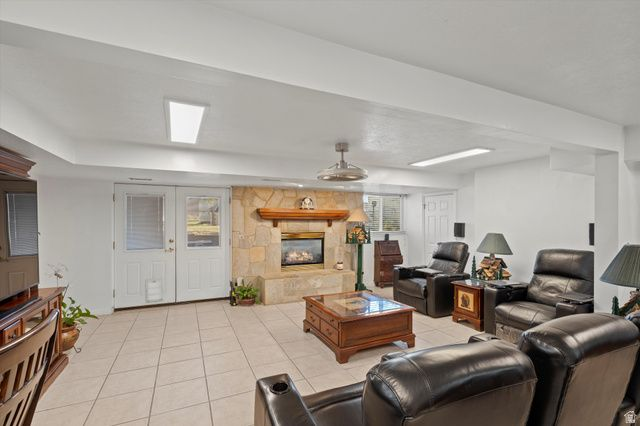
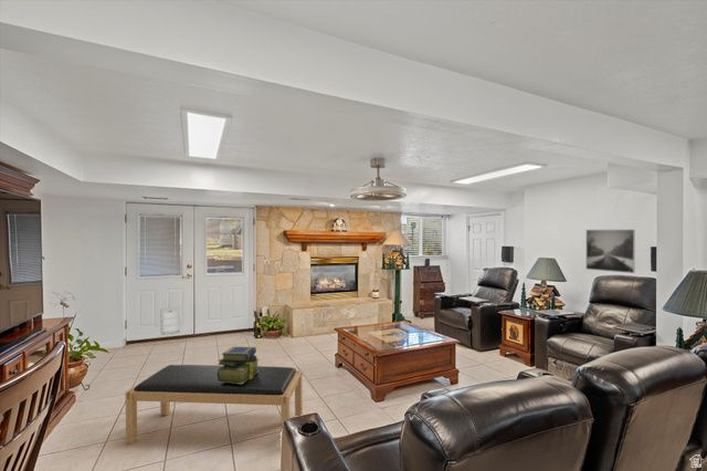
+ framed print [585,229,636,274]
+ bench [124,364,304,444]
+ stack of books [217,345,260,384]
